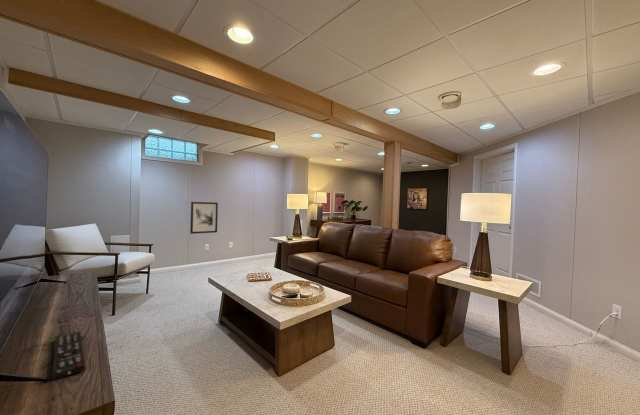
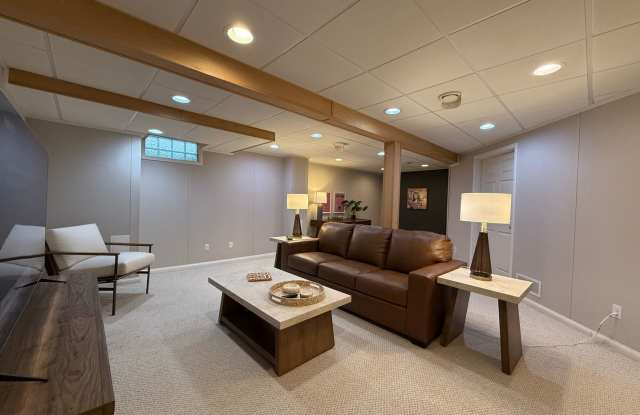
- wall art [189,201,219,235]
- remote control [52,330,86,381]
